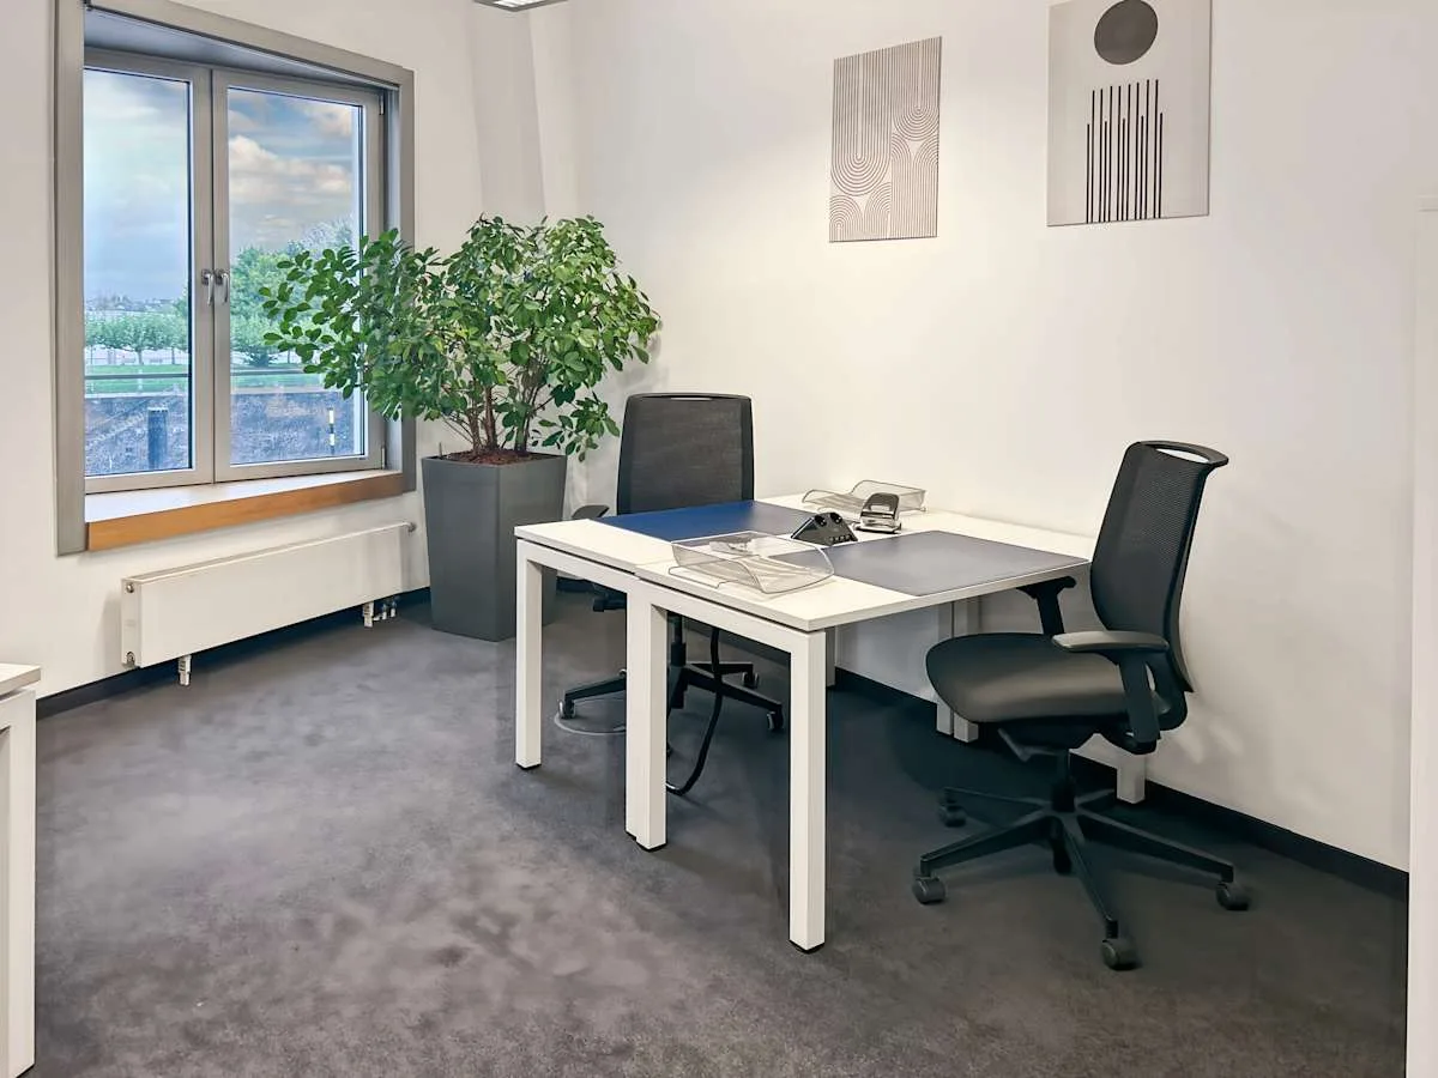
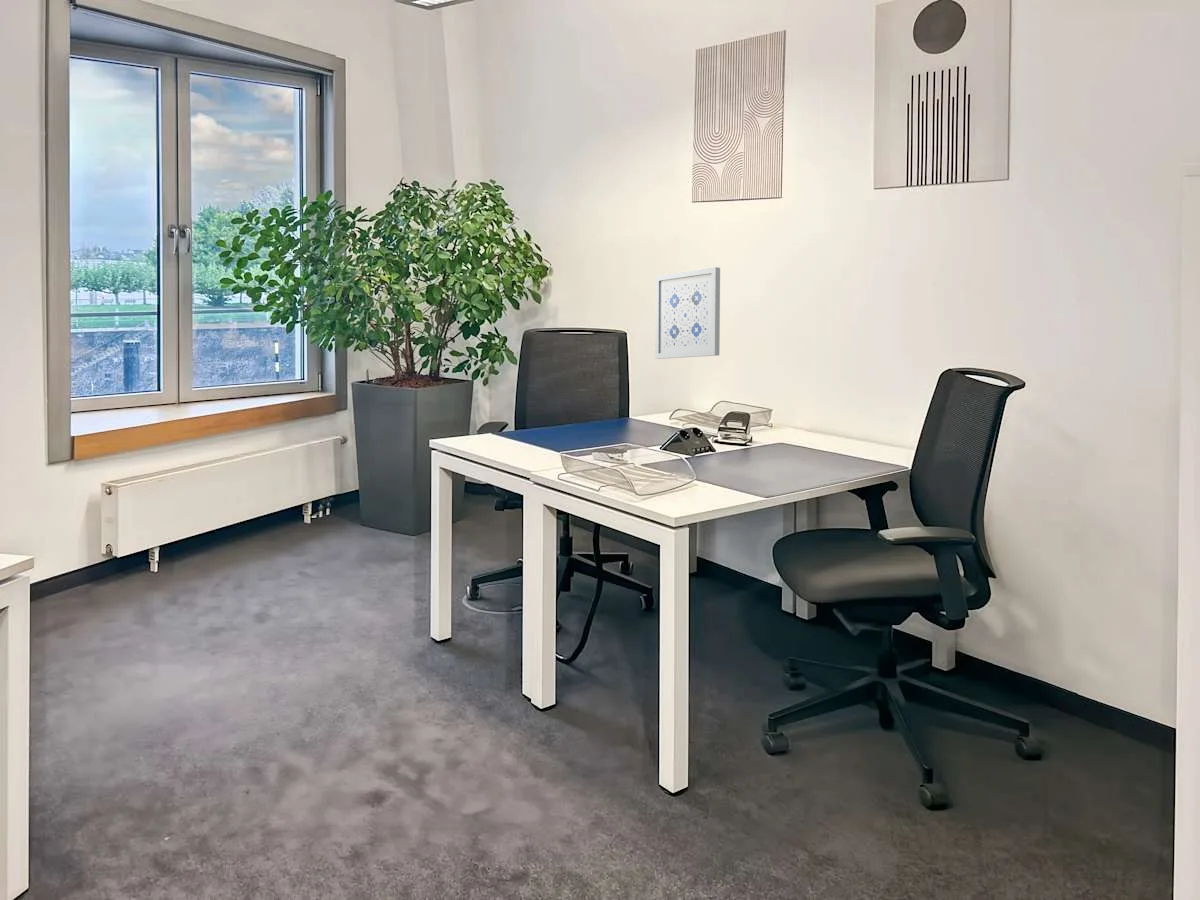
+ wall art [654,266,721,360]
